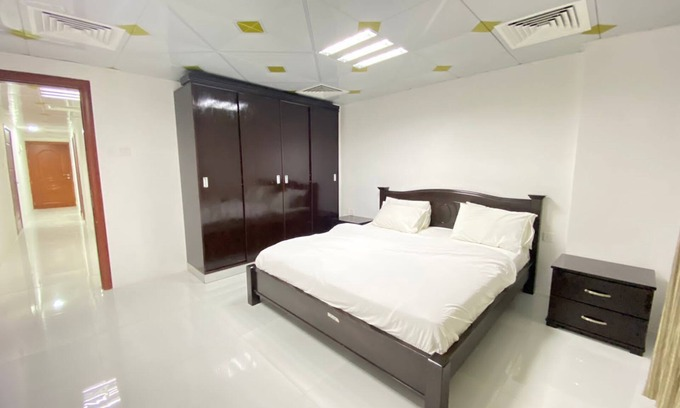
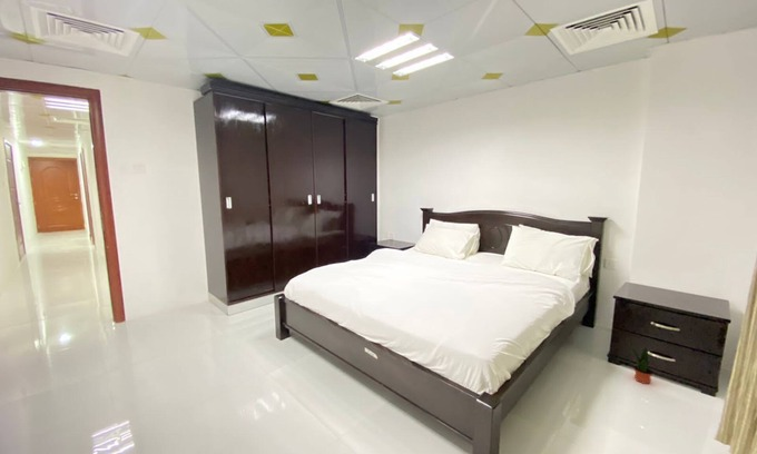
+ potted plant [628,343,655,385]
